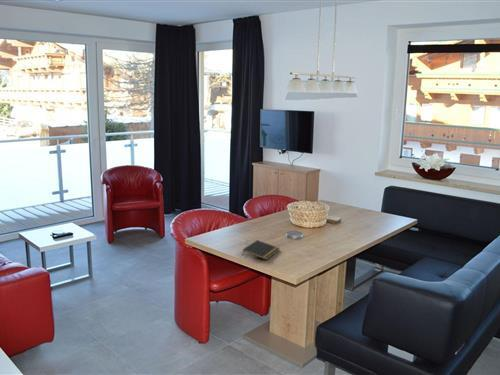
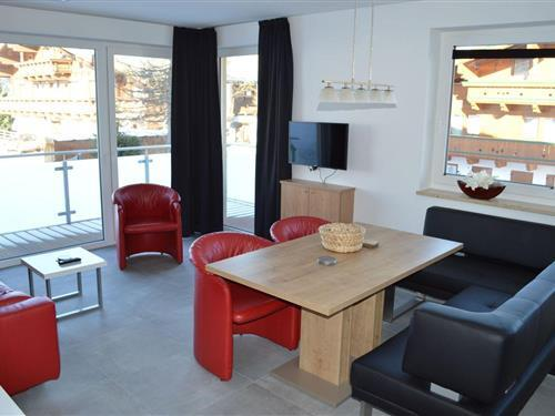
- notepad [242,239,280,261]
